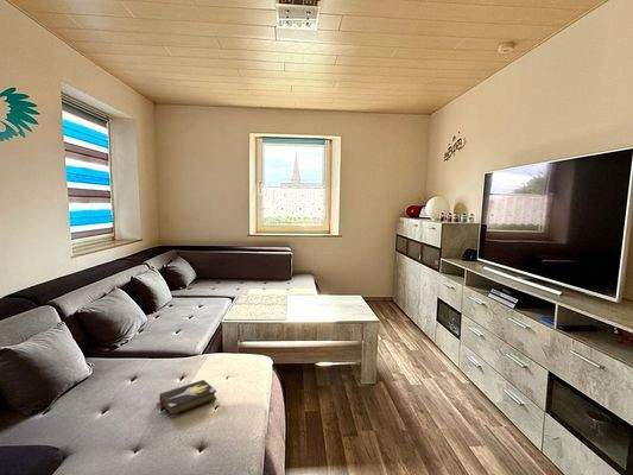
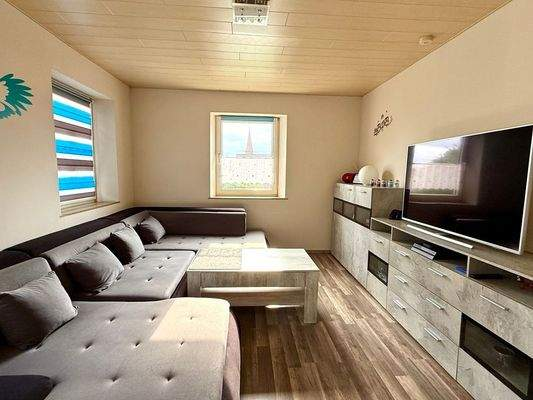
- hardback book [156,379,217,418]
